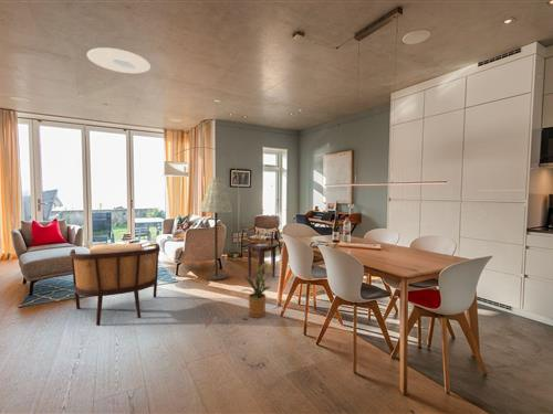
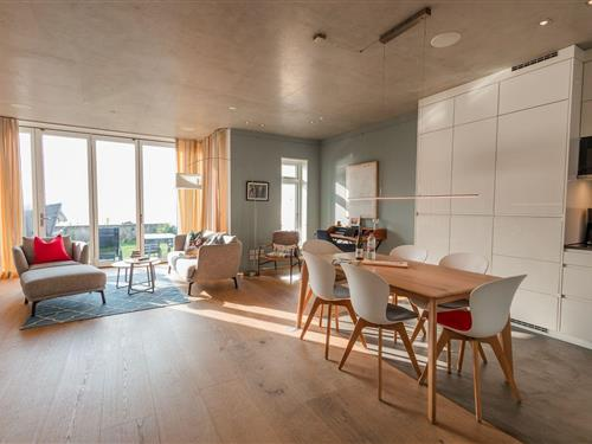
- house plant [239,262,272,319]
- side table [244,242,279,282]
- ceiling light [86,46,152,74]
- armchair [69,243,161,327]
- floor lamp [198,177,233,282]
